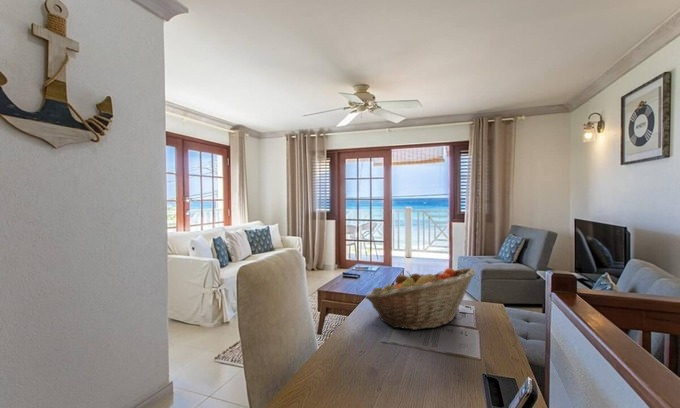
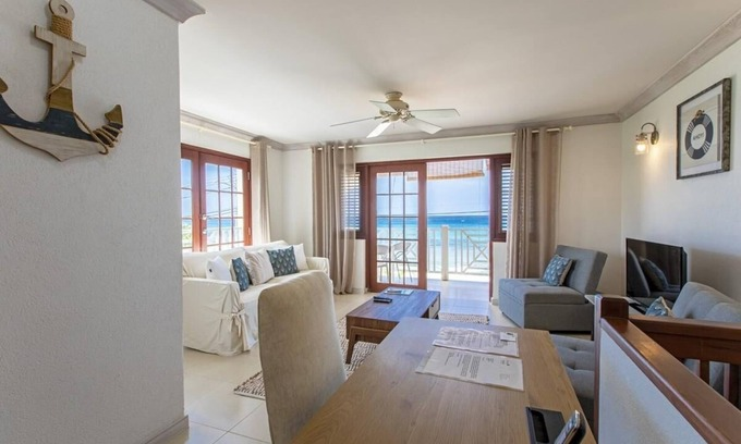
- fruit basket [364,267,477,331]
